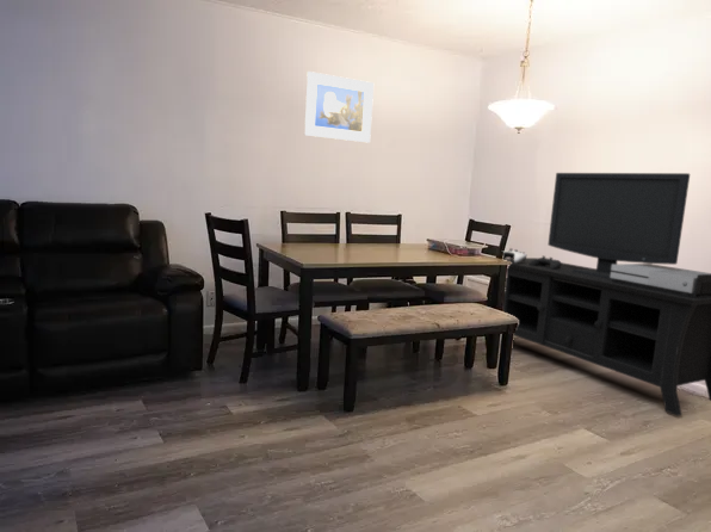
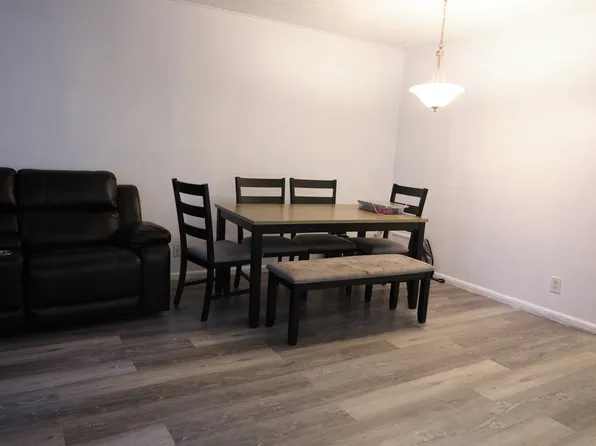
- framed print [303,70,375,144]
- media console [501,172,711,417]
